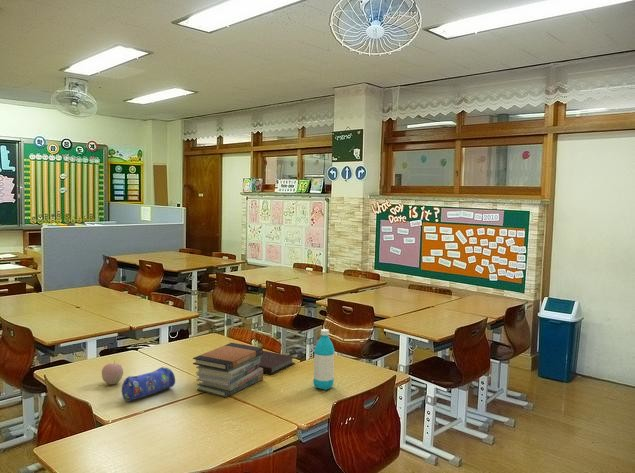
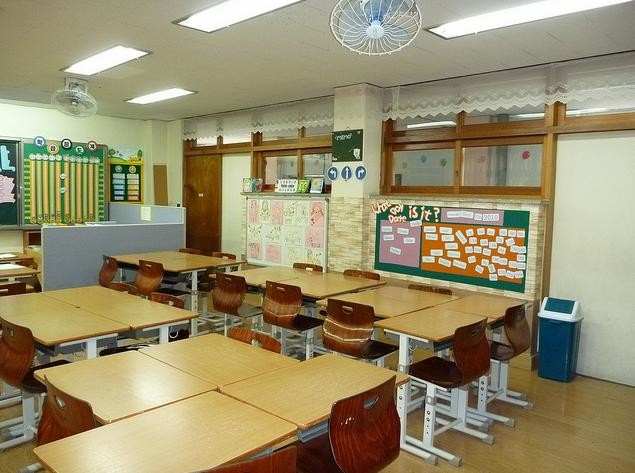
- pencil case [121,366,176,403]
- apple [101,361,124,385]
- notebook [259,350,296,375]
- water bottle [312,328,336,391]
- book stack [192,342,264,398]
